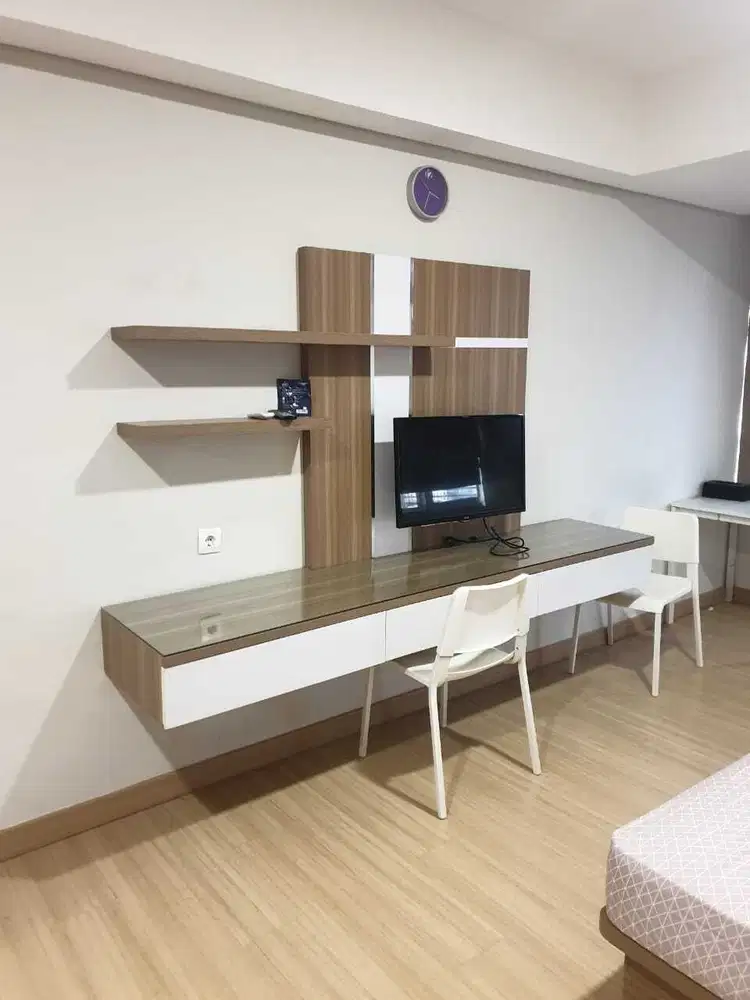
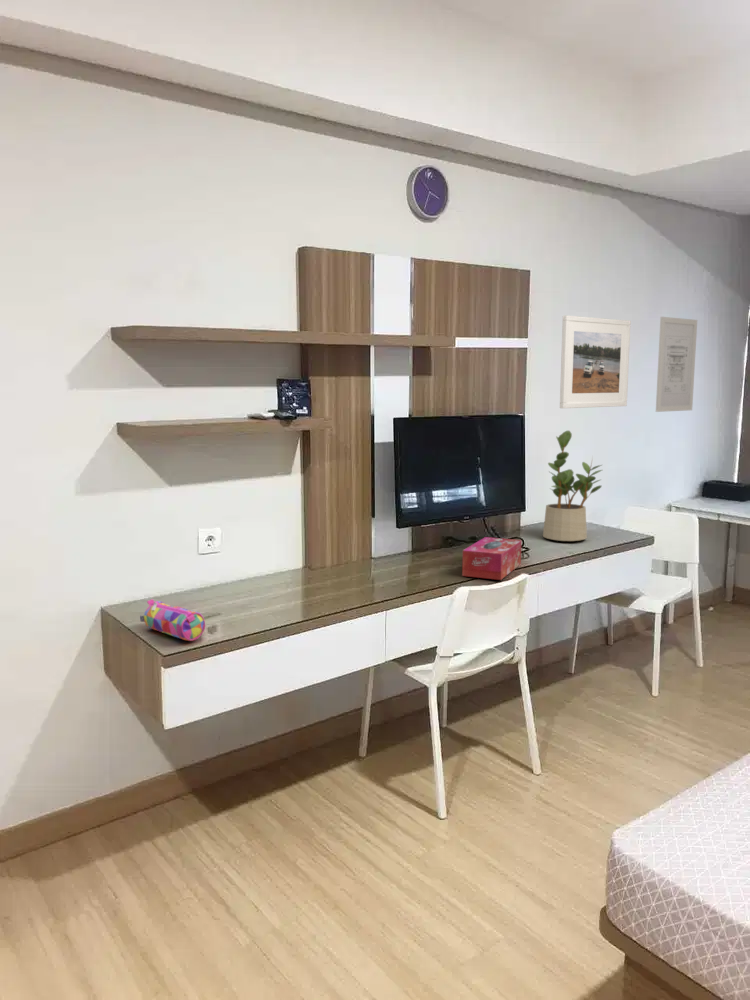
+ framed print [559,314,632,409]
+ wall art [655,316,698,413]
+ potted plant [542,430,603,542]
+ pencil case [139,598,206,642]
+ tissue box [461,536,522,581]
